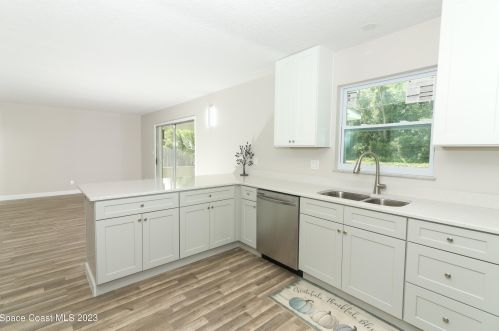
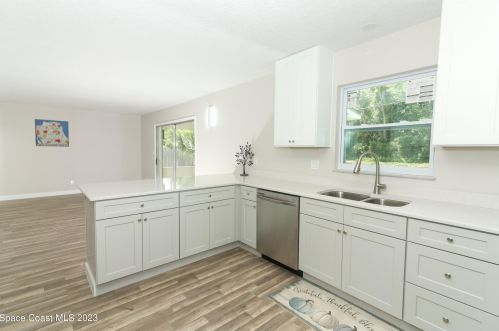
+ wall art [34,118,70,148]
